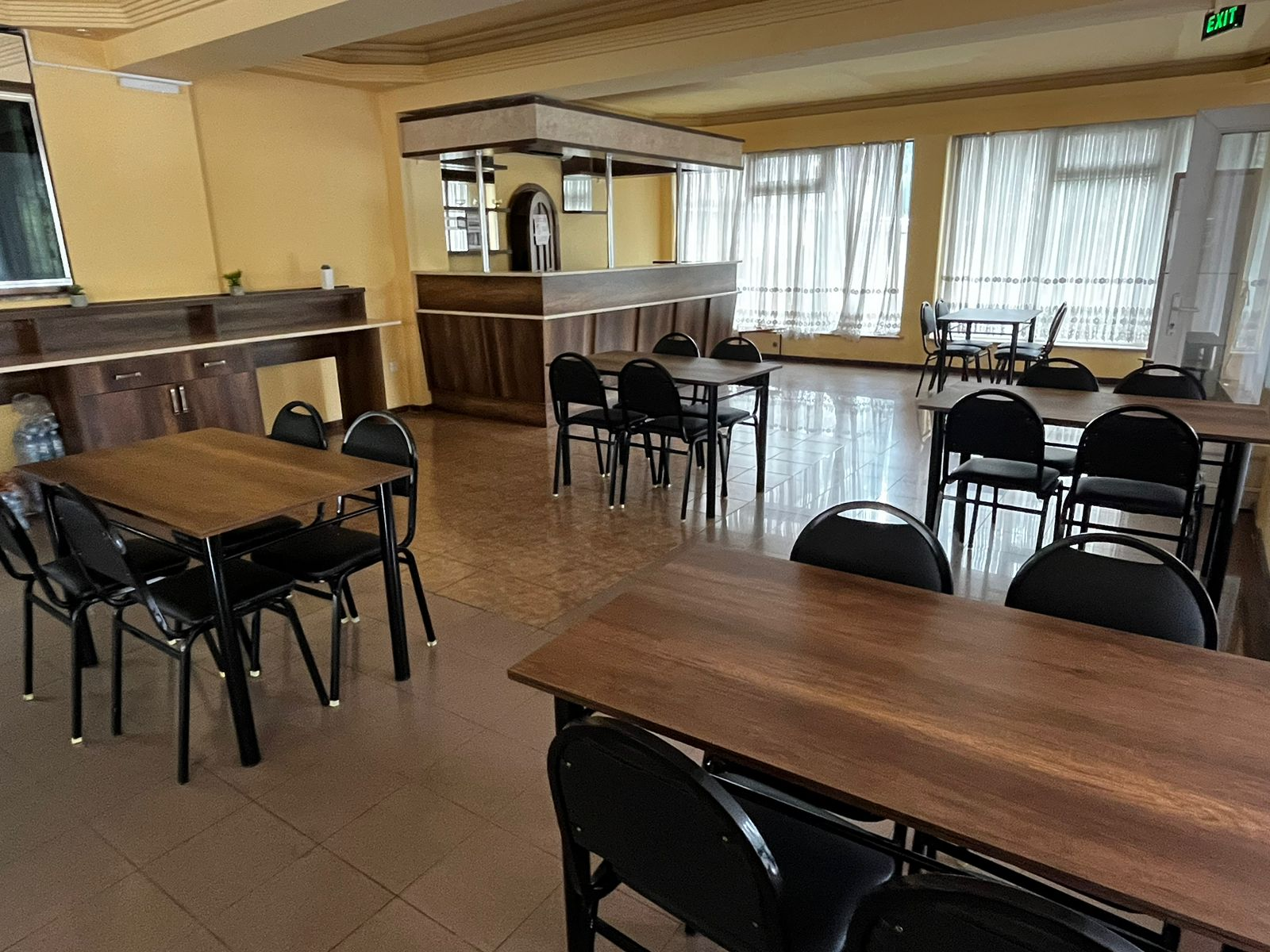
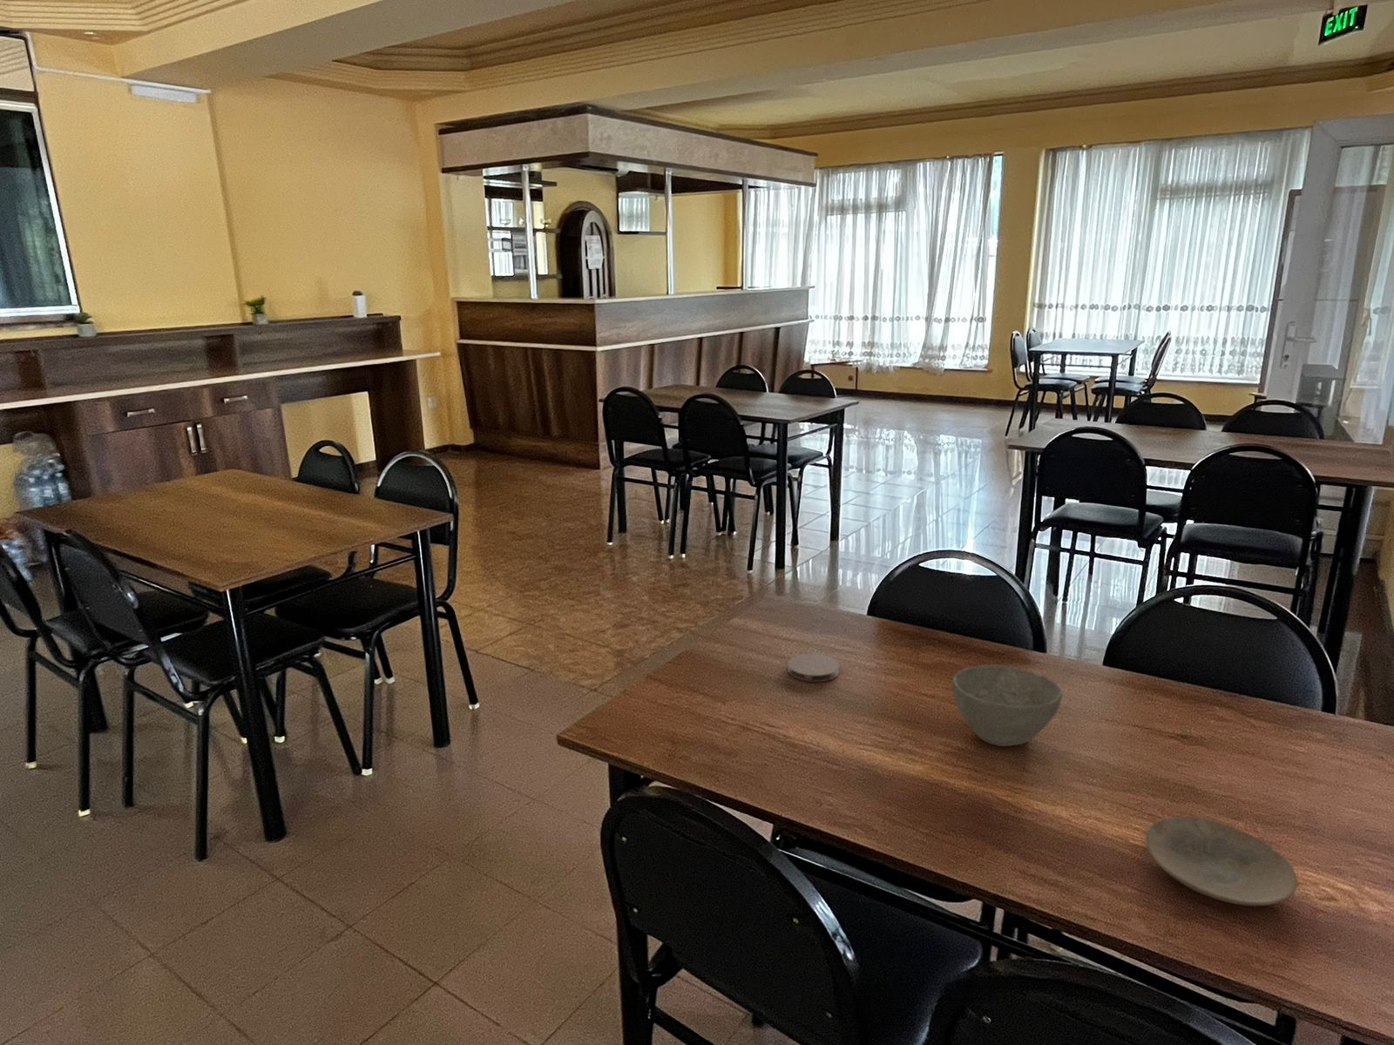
+ plate [1145,816,1299,907]
+ bowl [952,664,1064,748]
+ coaster [787,652,840,683]
